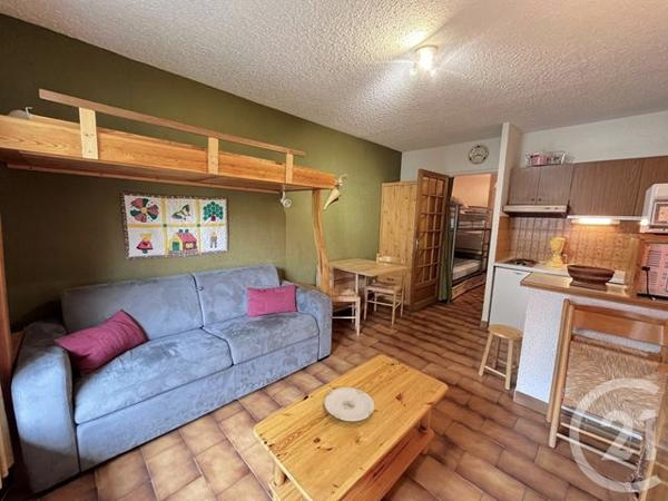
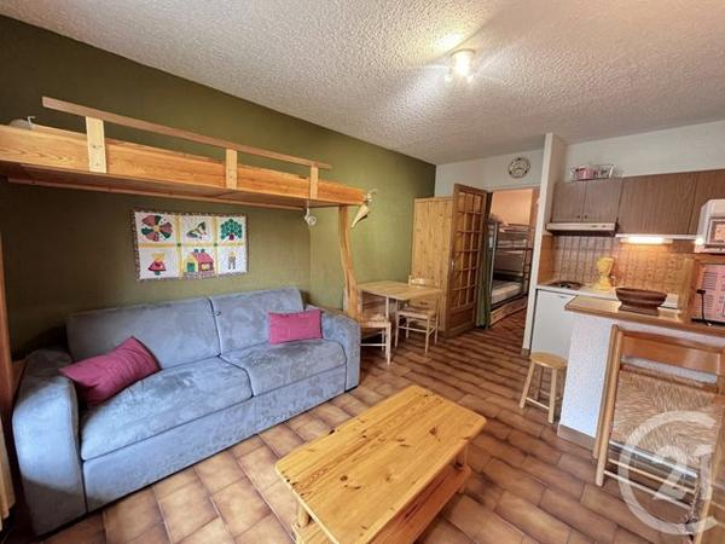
- plate [323,386,375,422]
